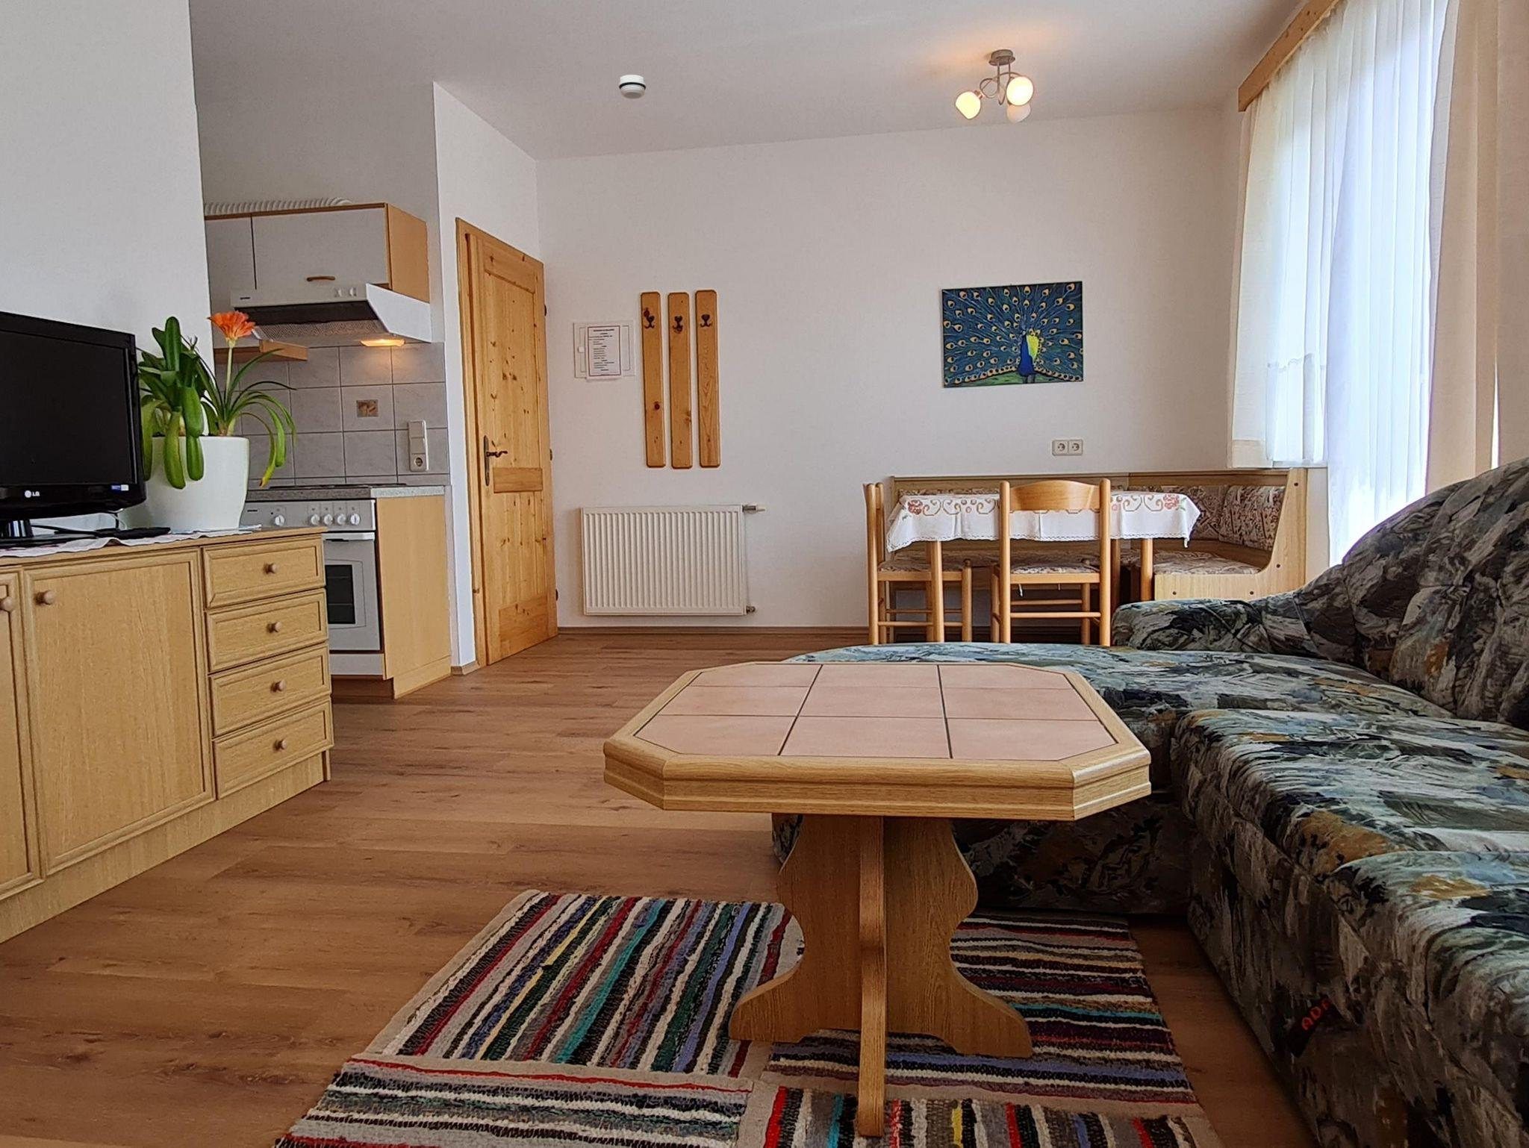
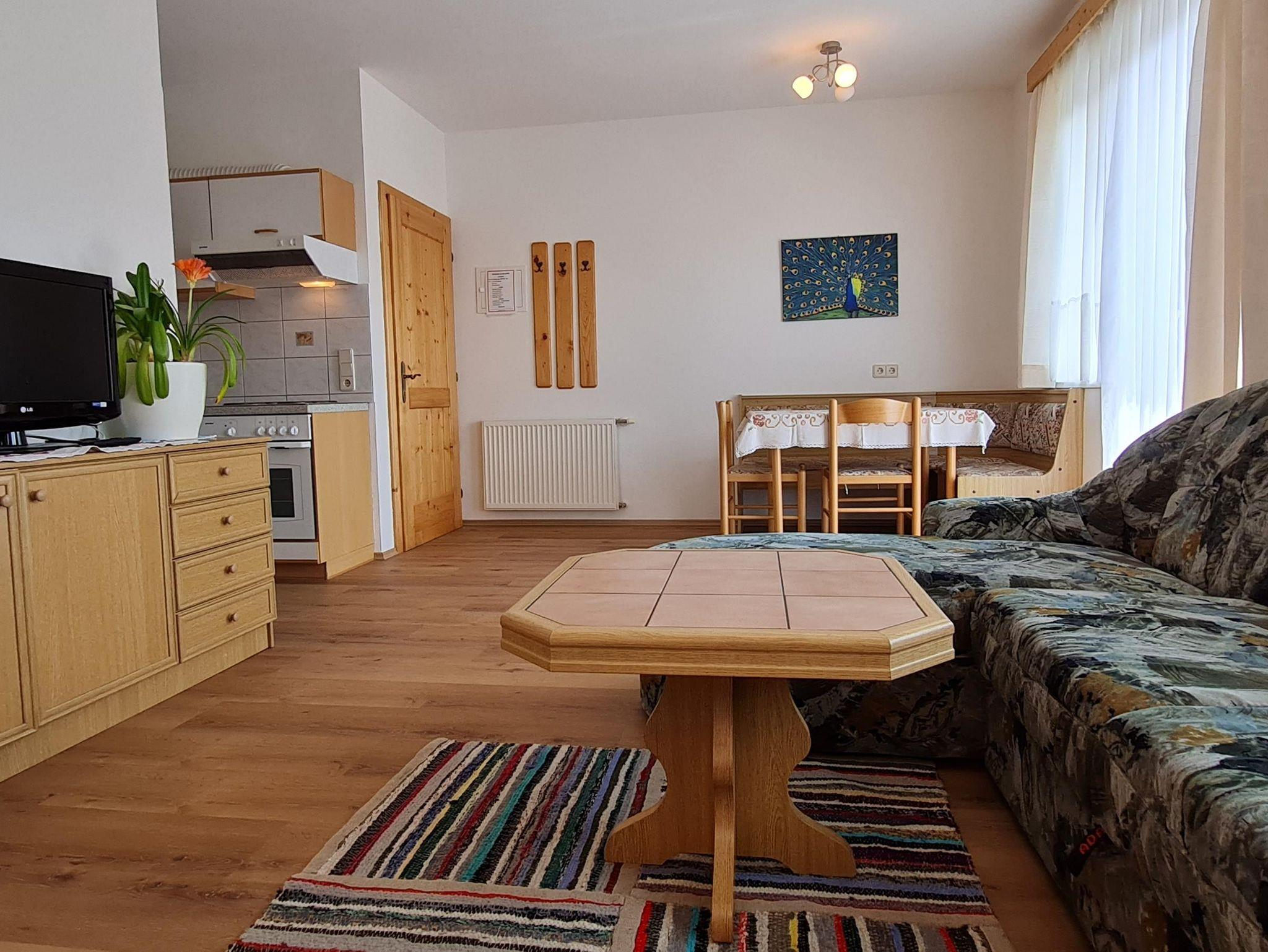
- smoke detector [619,74,646,100]
